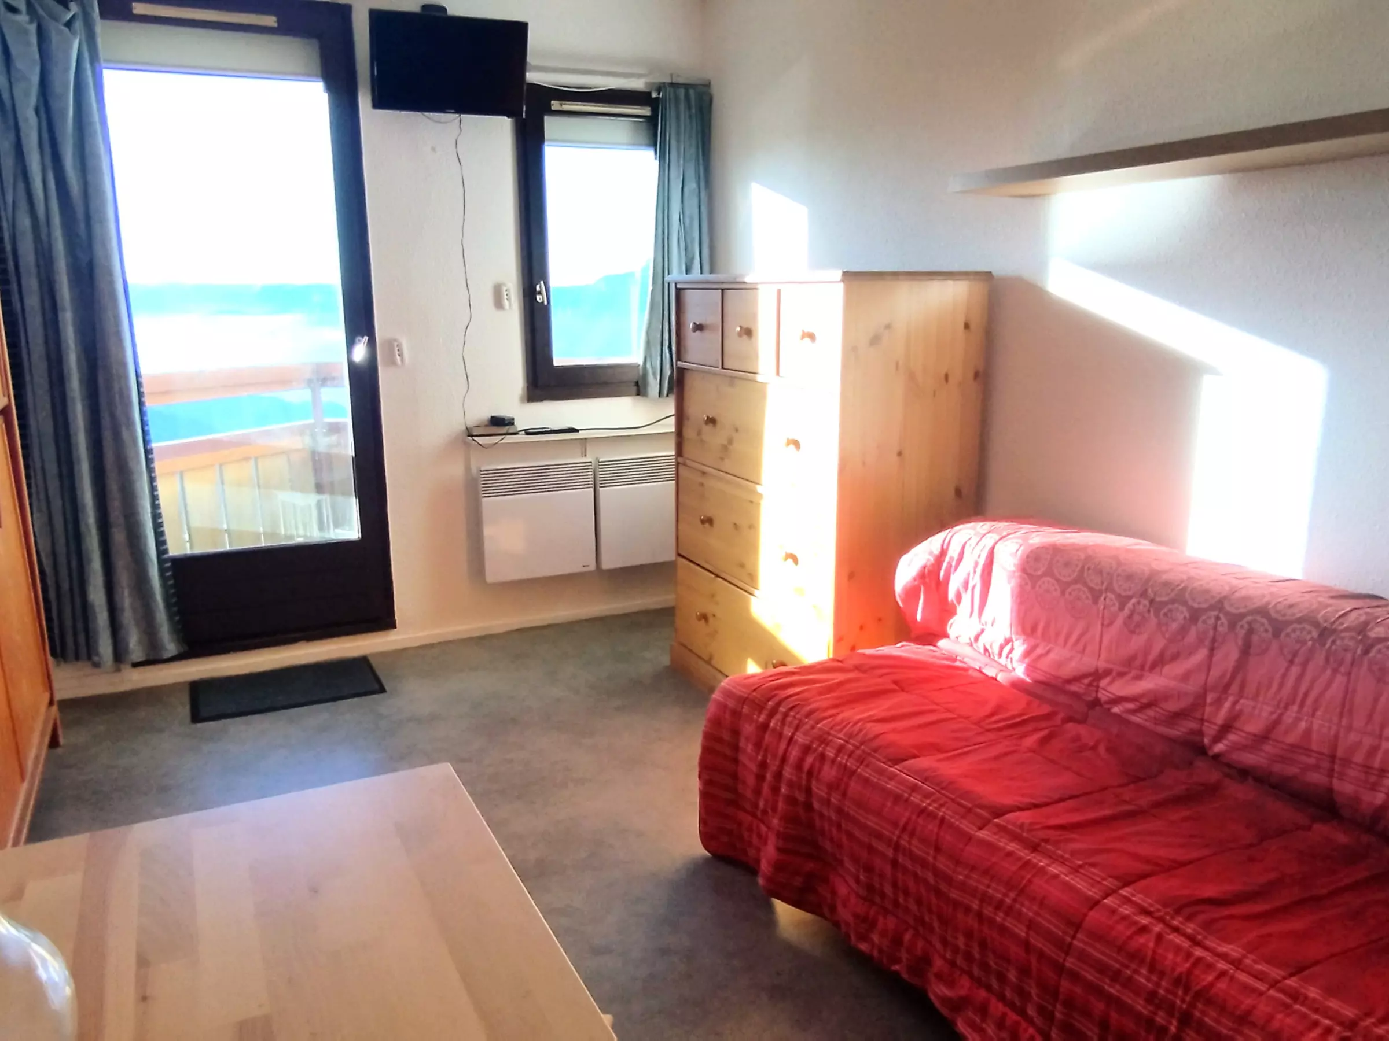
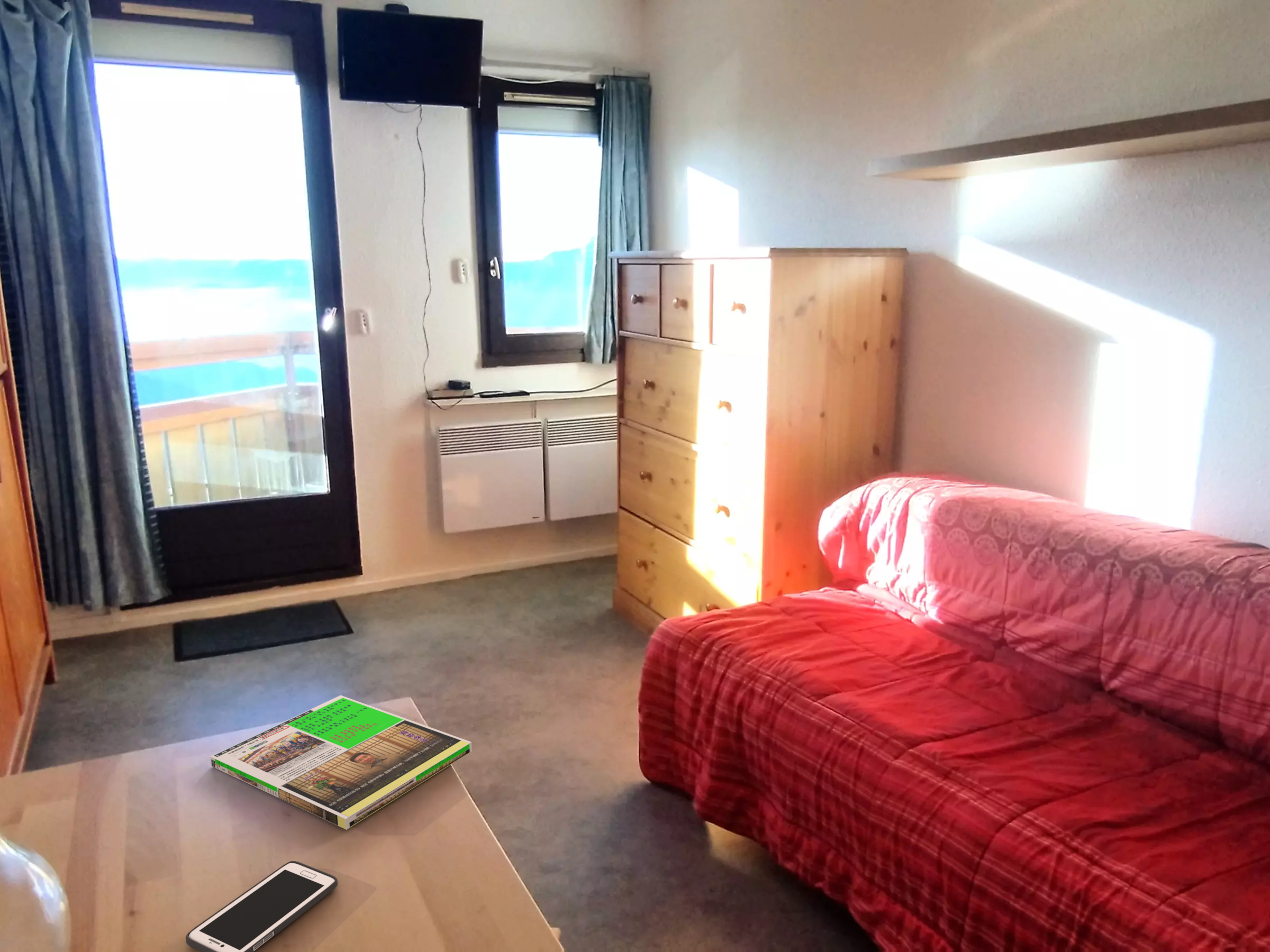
+ cell phone [185,861,338,952]
+ magazine [210,695,473,830]
